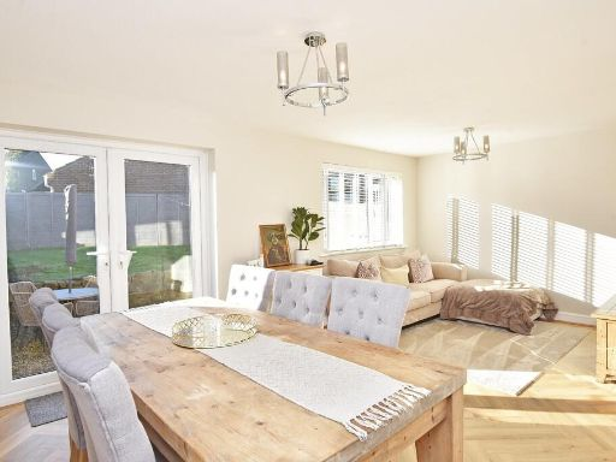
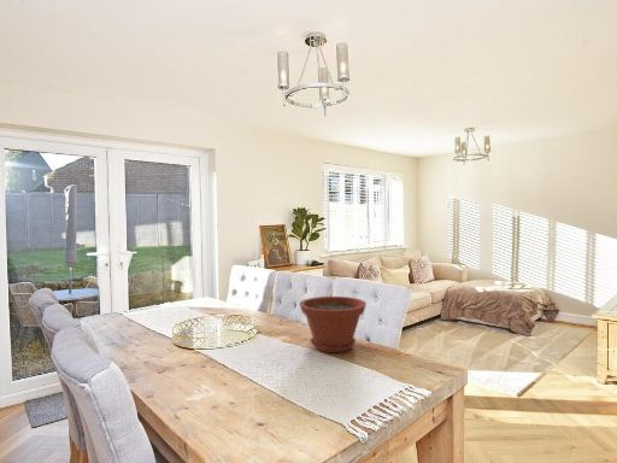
+ plant pot [299,295,368,353]
